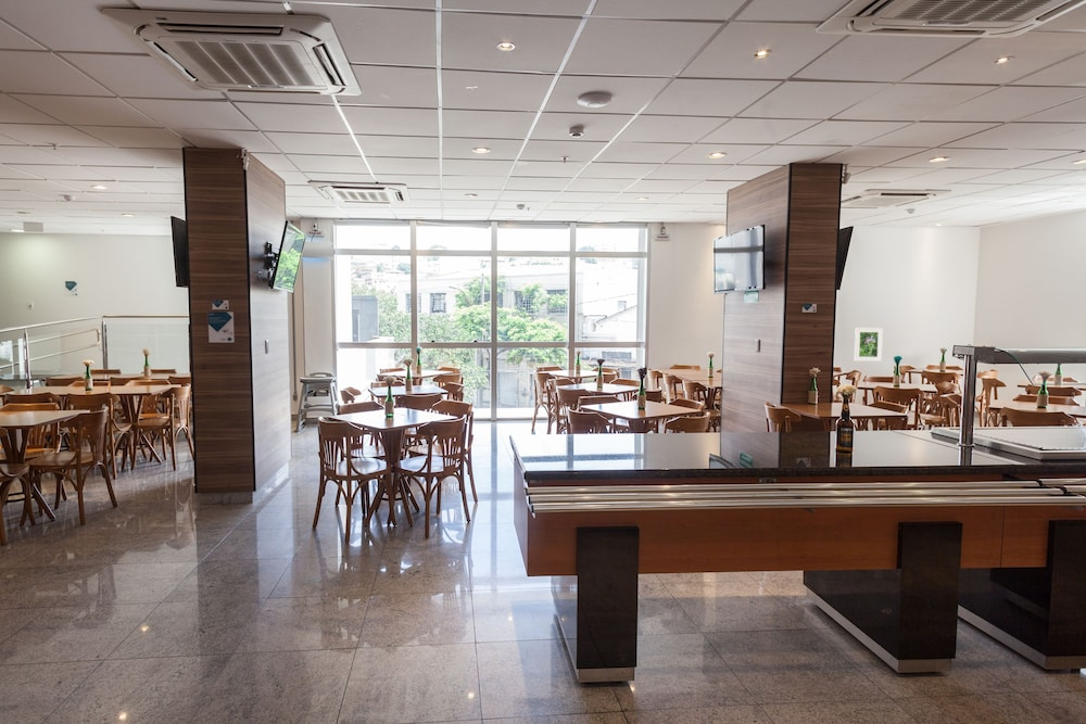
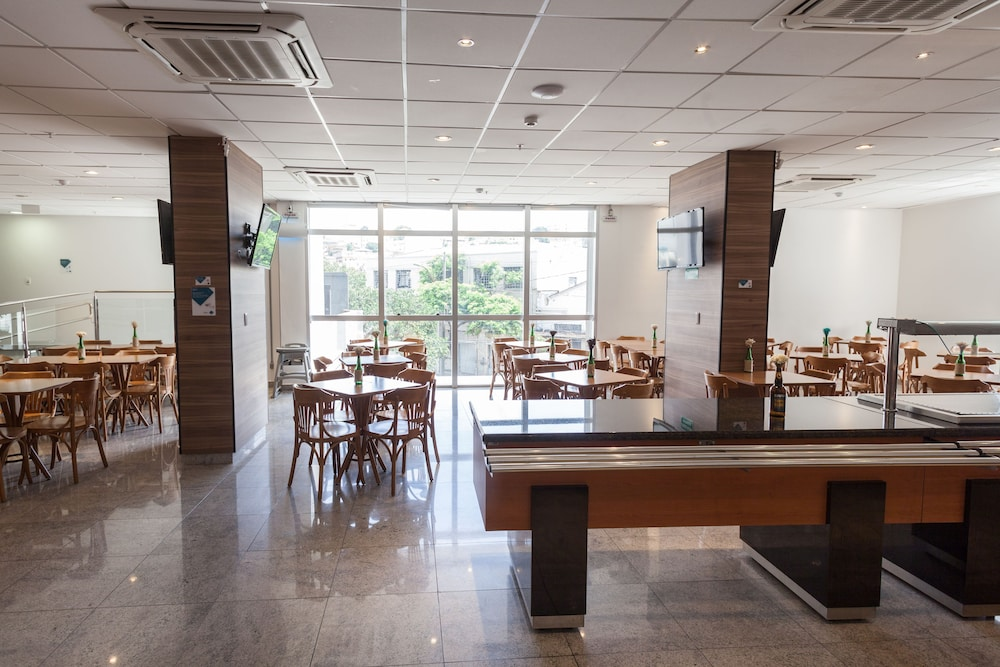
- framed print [854,327,884,363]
